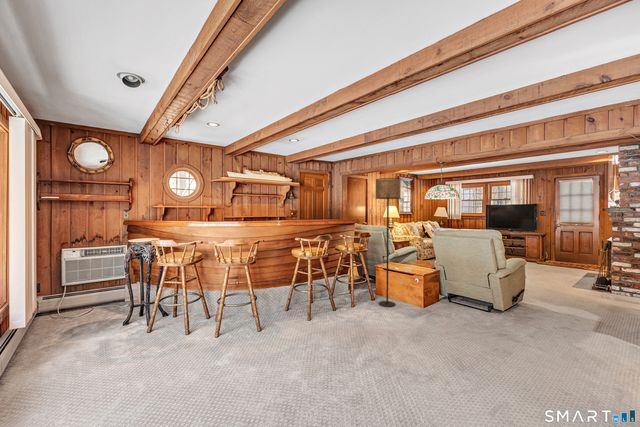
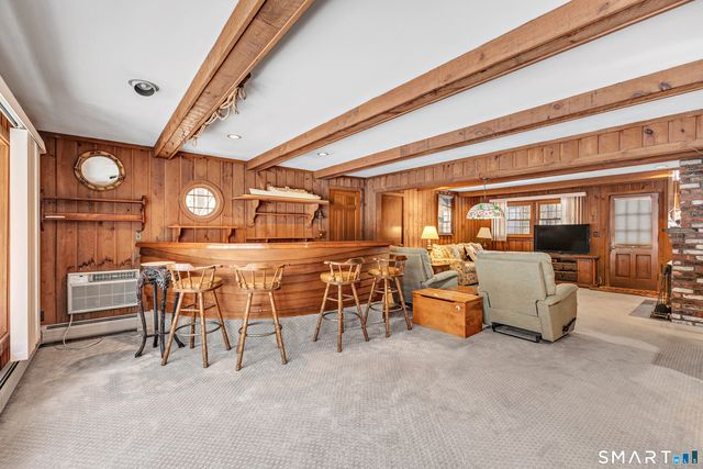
- floor lamp [375,177,402,308]
